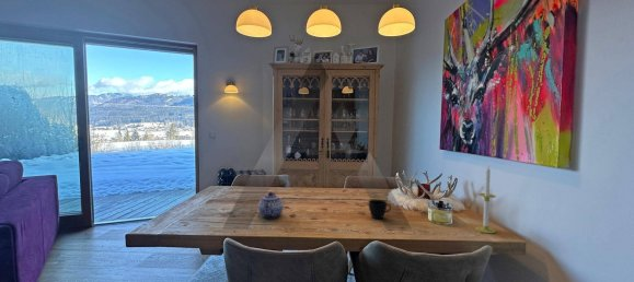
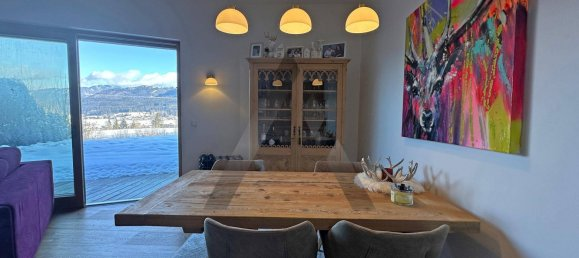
- candle [474,165,497,234]
- cup [368,199,392,220]
- teapot [257,191,285,219]
